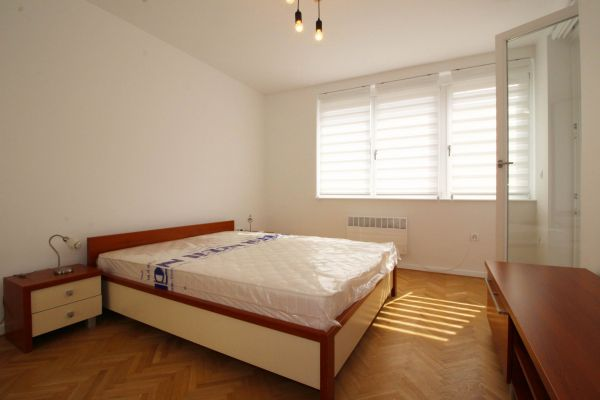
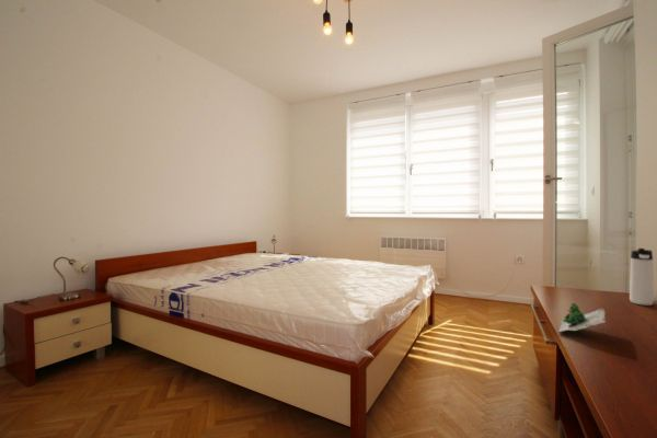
+ succulent plant [556,302,607,334]
+ thermos bottle [629,247,655,307]
